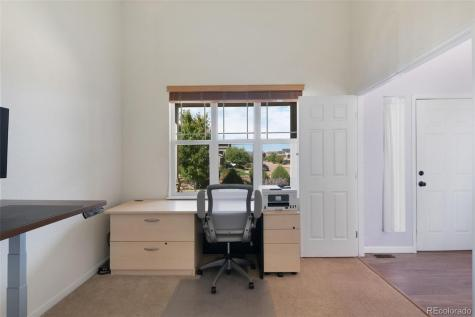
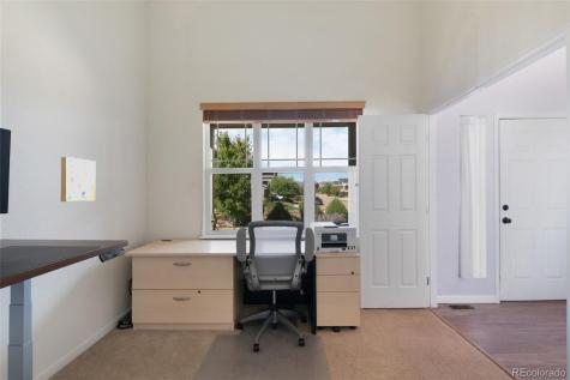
+ wall art [60,156,96,203]
